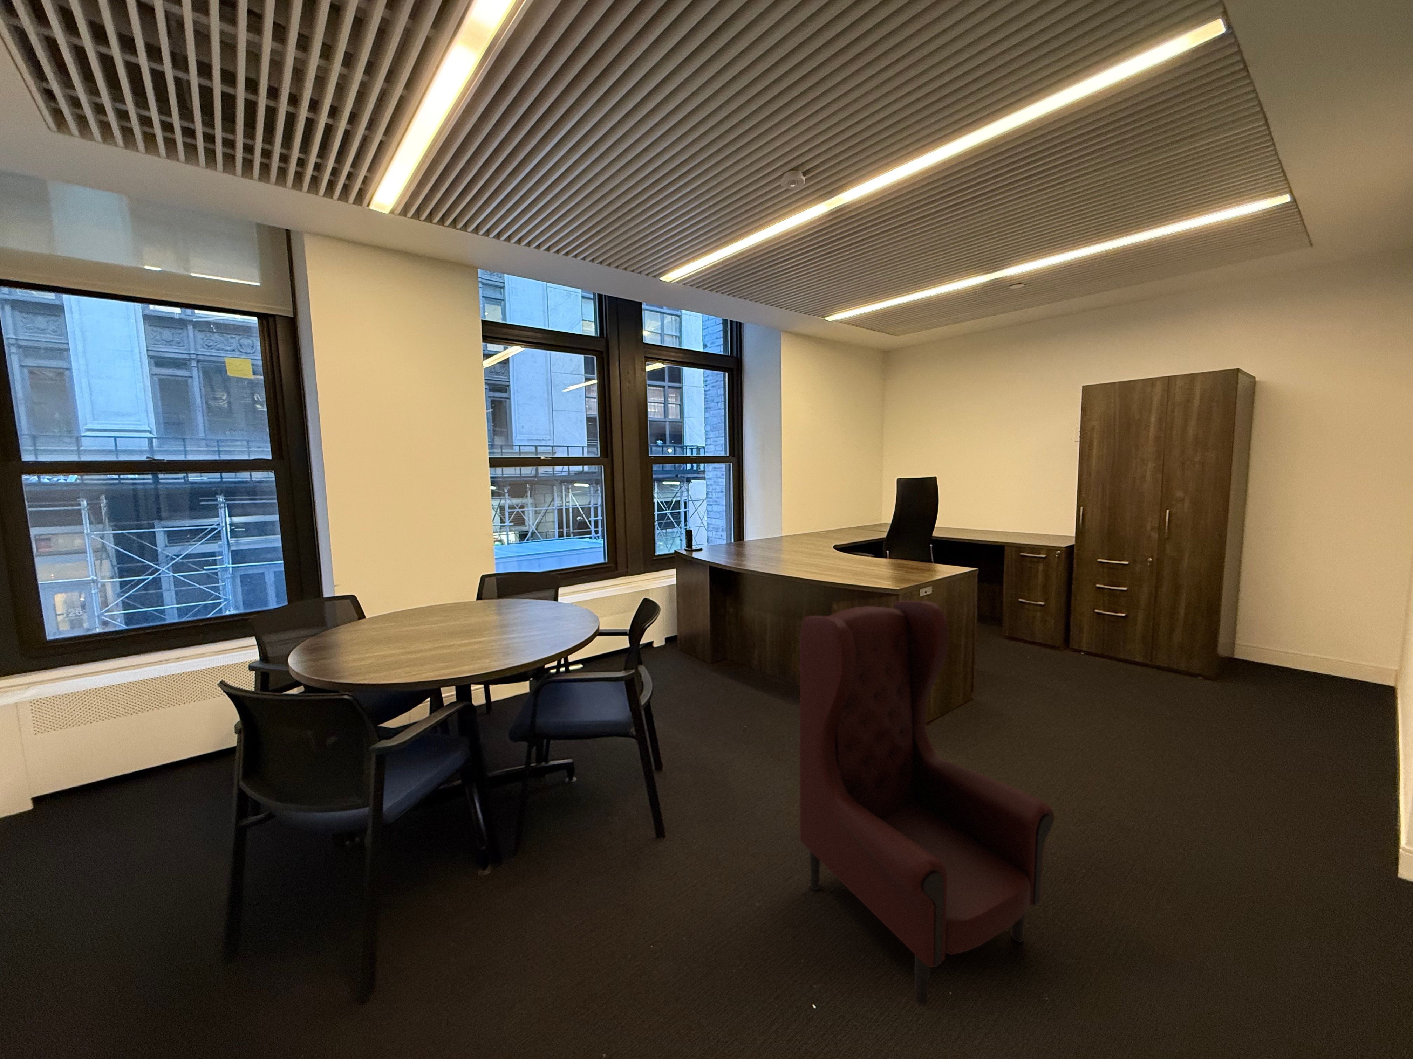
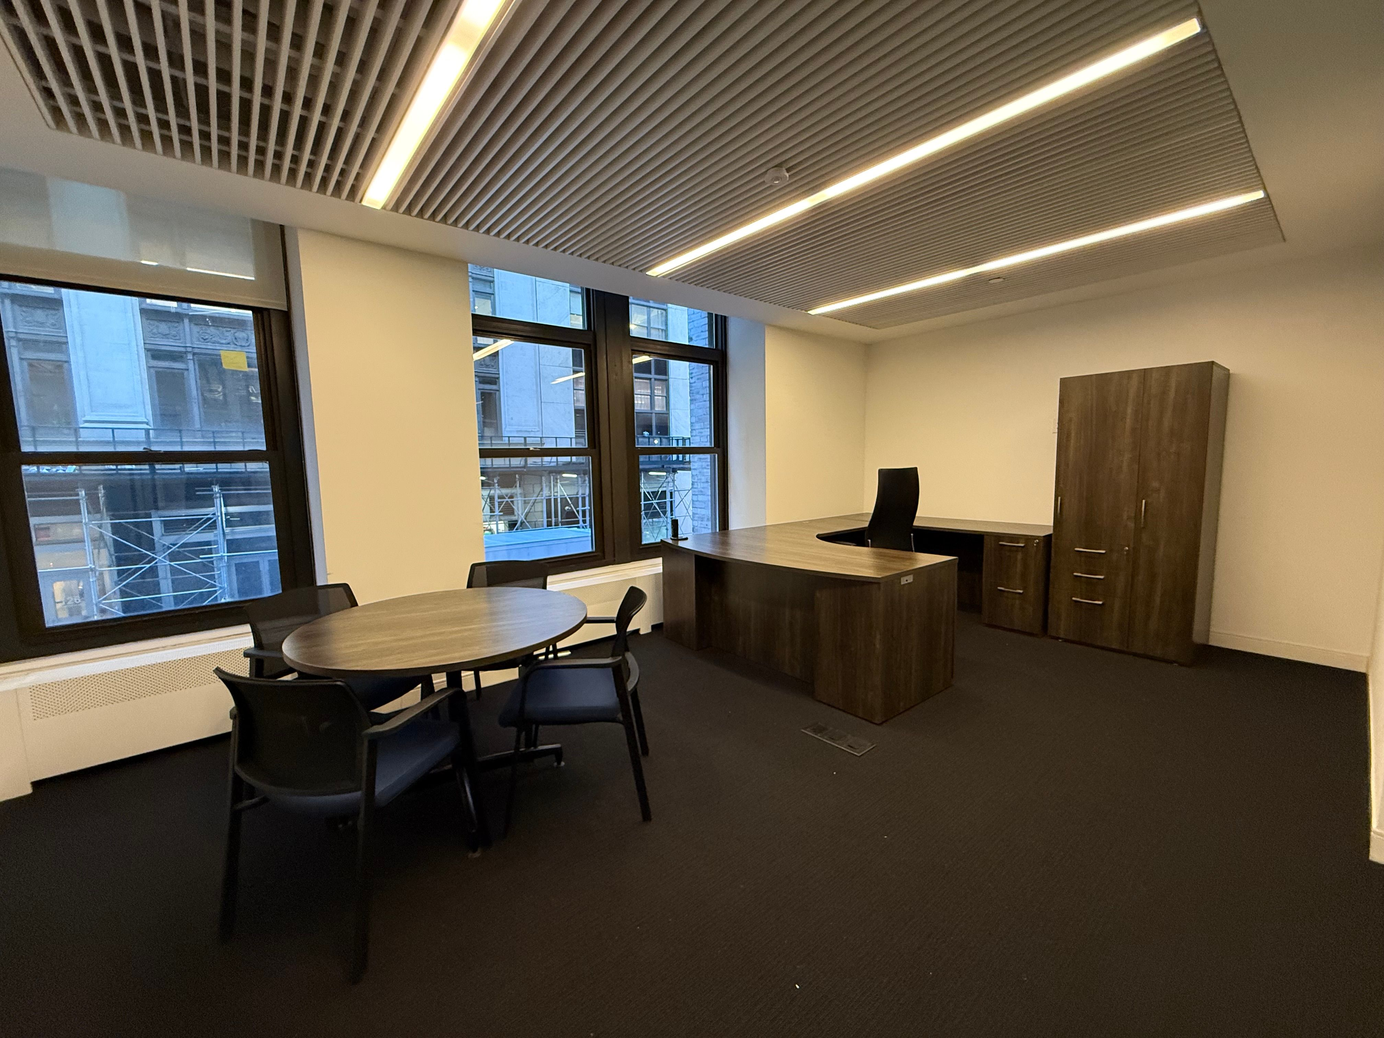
- armchair [799,601,1056,1006]
